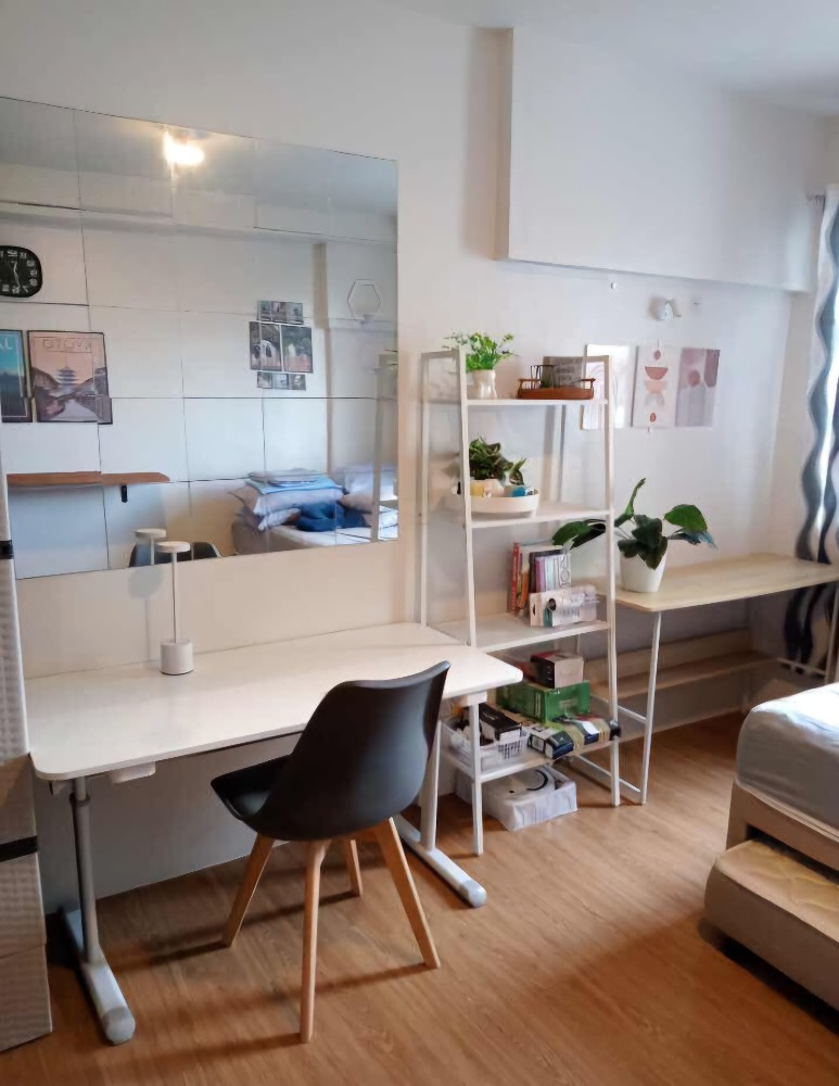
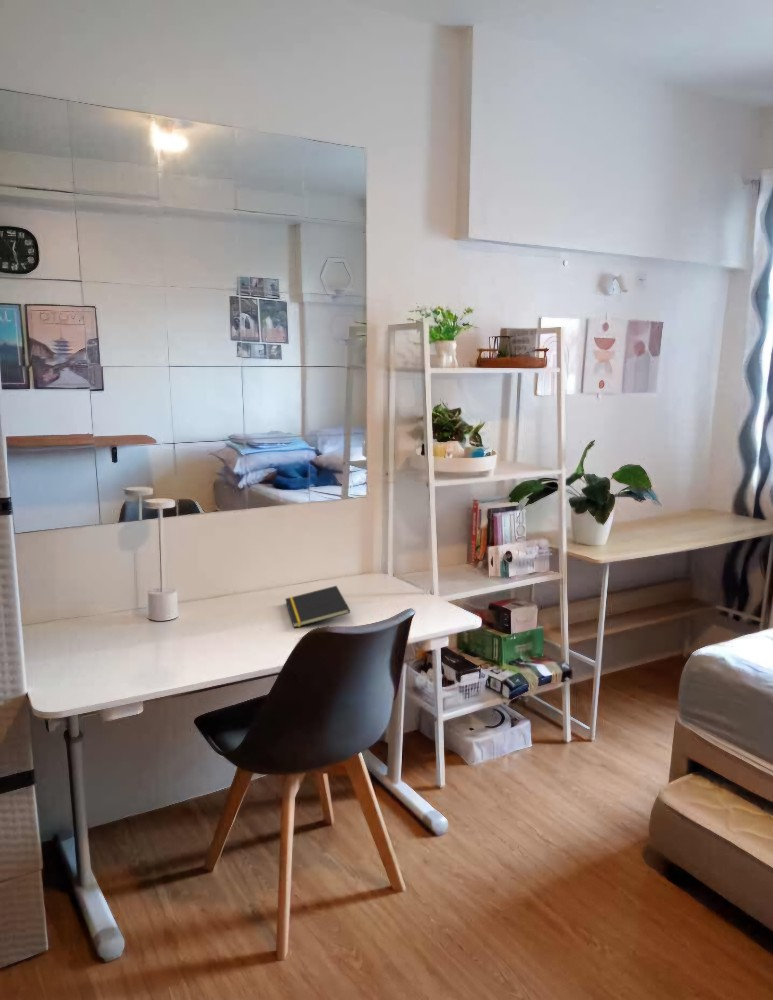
+ notepad [284,585,351,629]
